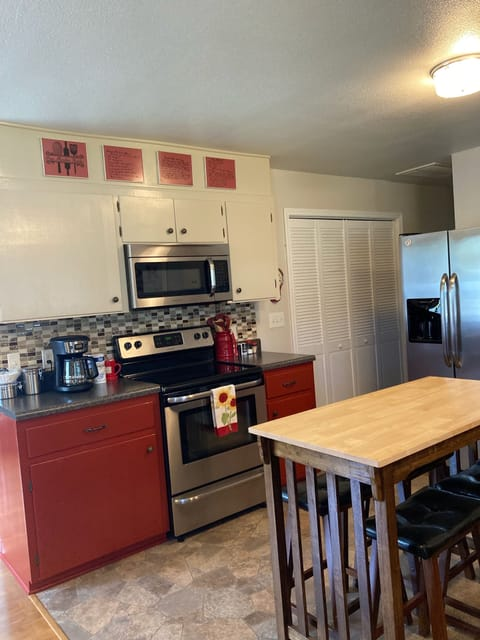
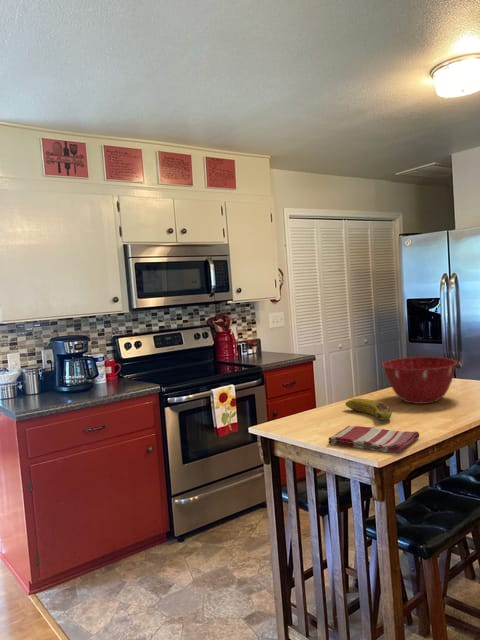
+ dish towel [327,425,420,455]
+ mixing bowl [381,356,458,405]
+ fruit [345,398,393,421]
